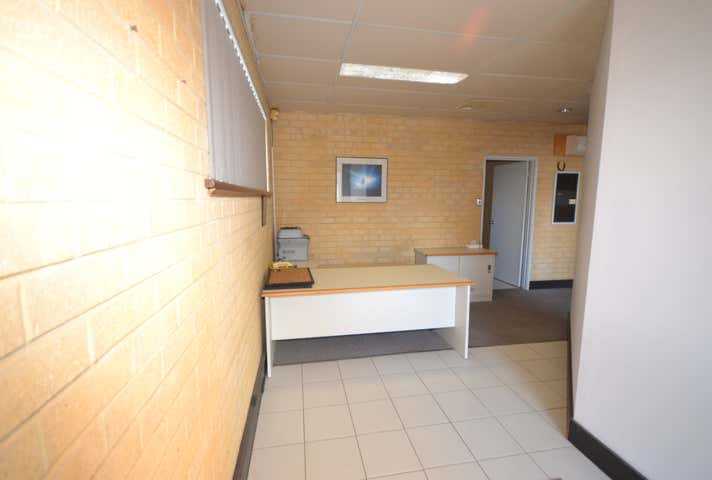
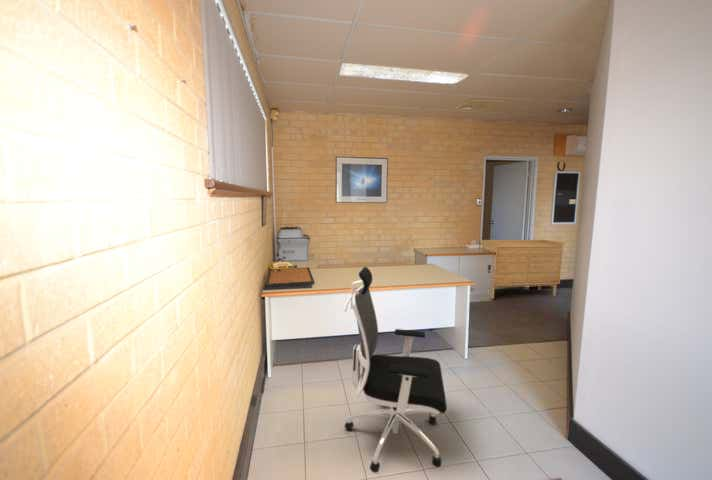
+ office chair [342,266,448,474]
+ sideboard [479,239,564,300]
